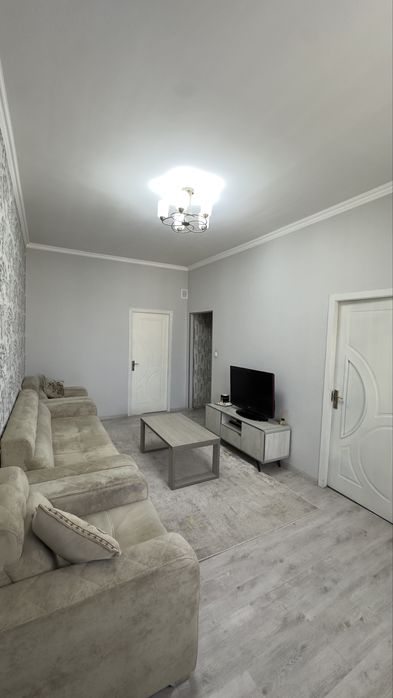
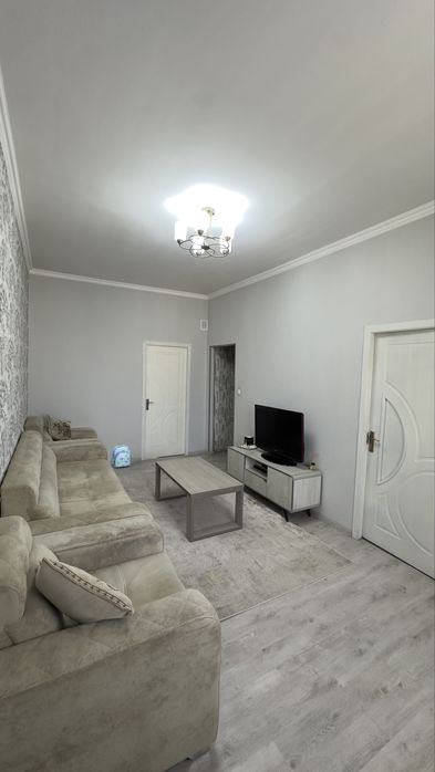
+ backpack [110,444,132,469]
